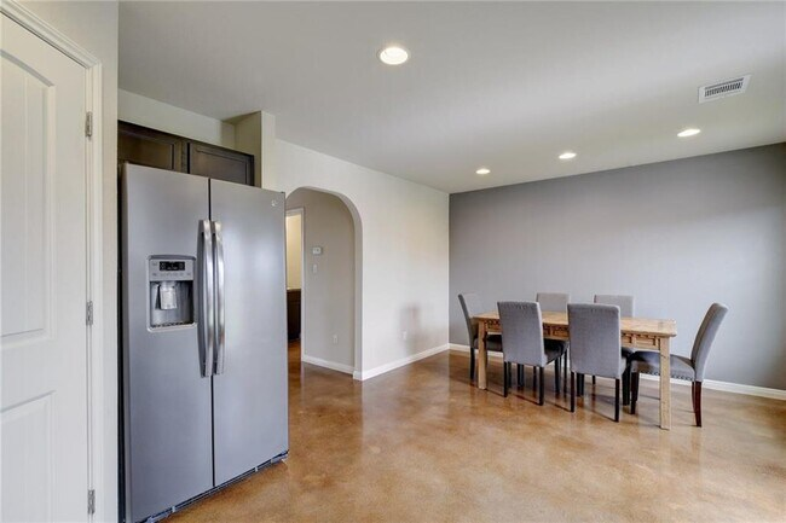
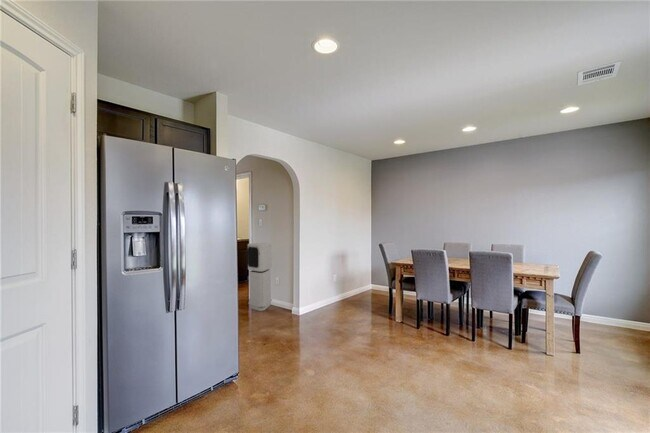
+ air purifier [247,242,273,312]
